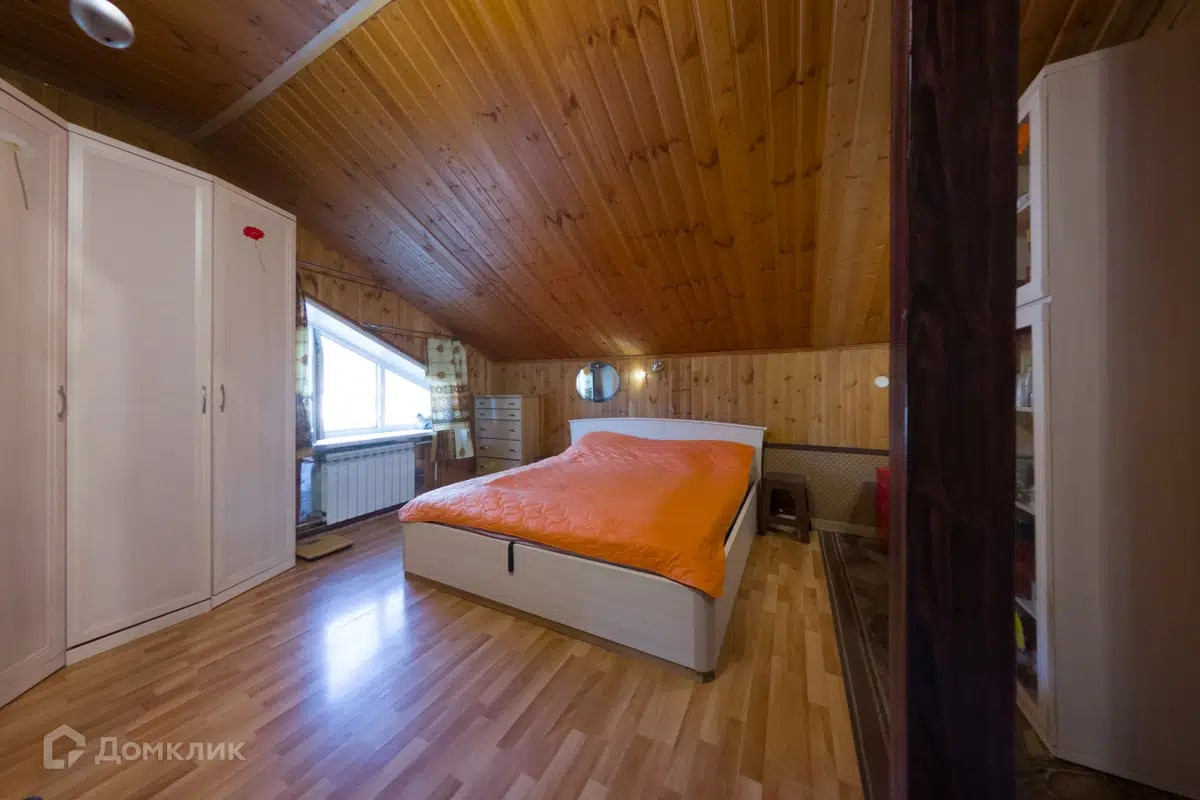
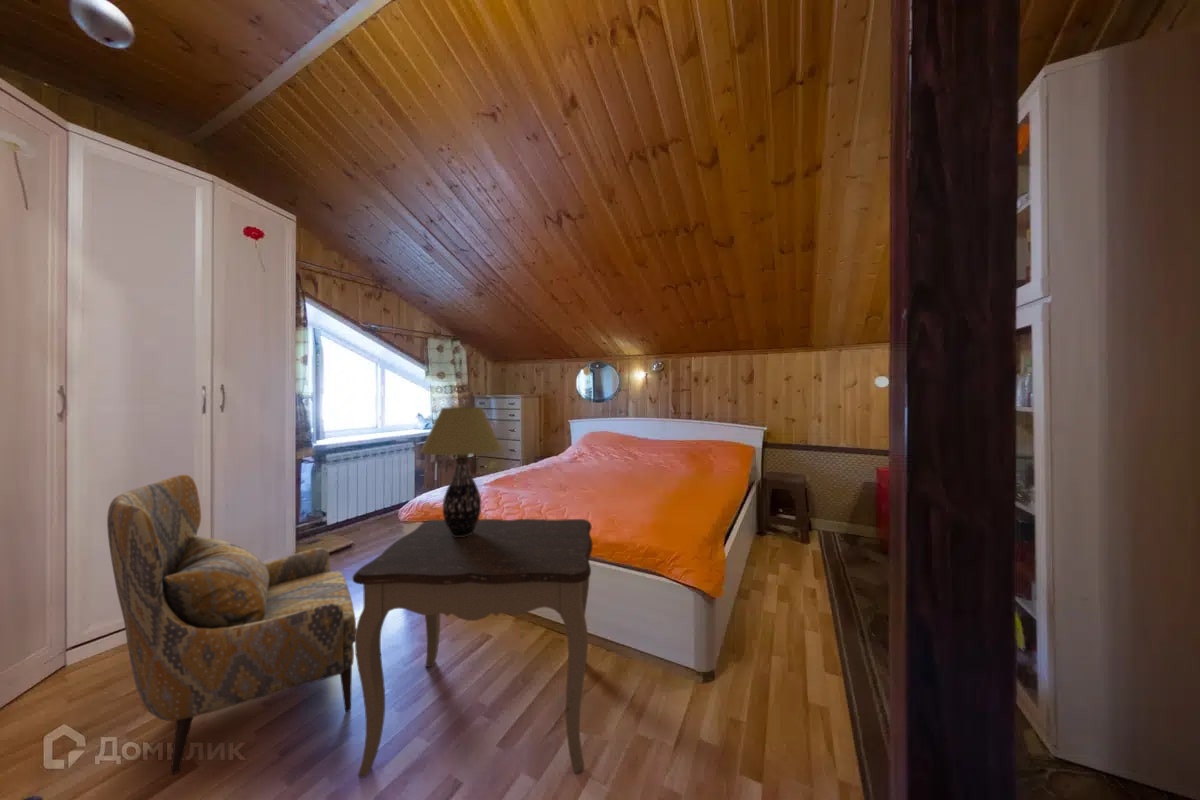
+ armchair [106,474,357,776]
+ side table [351,518,594,779]
+ table lamp [419,406,503,537]
